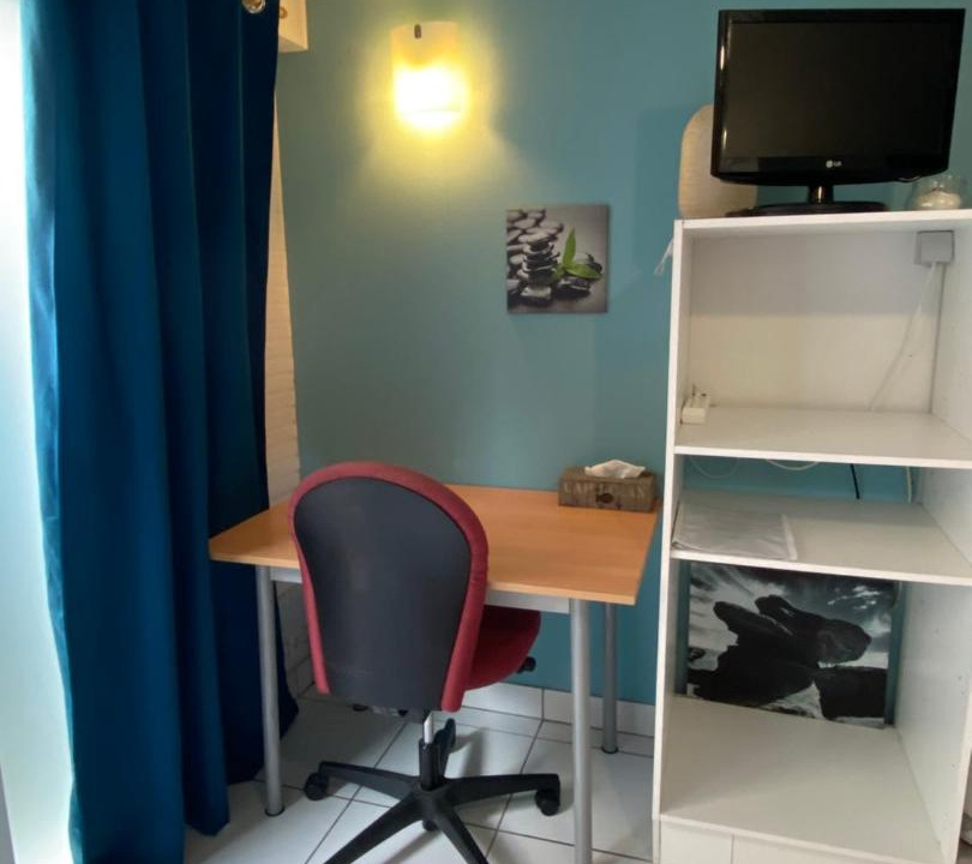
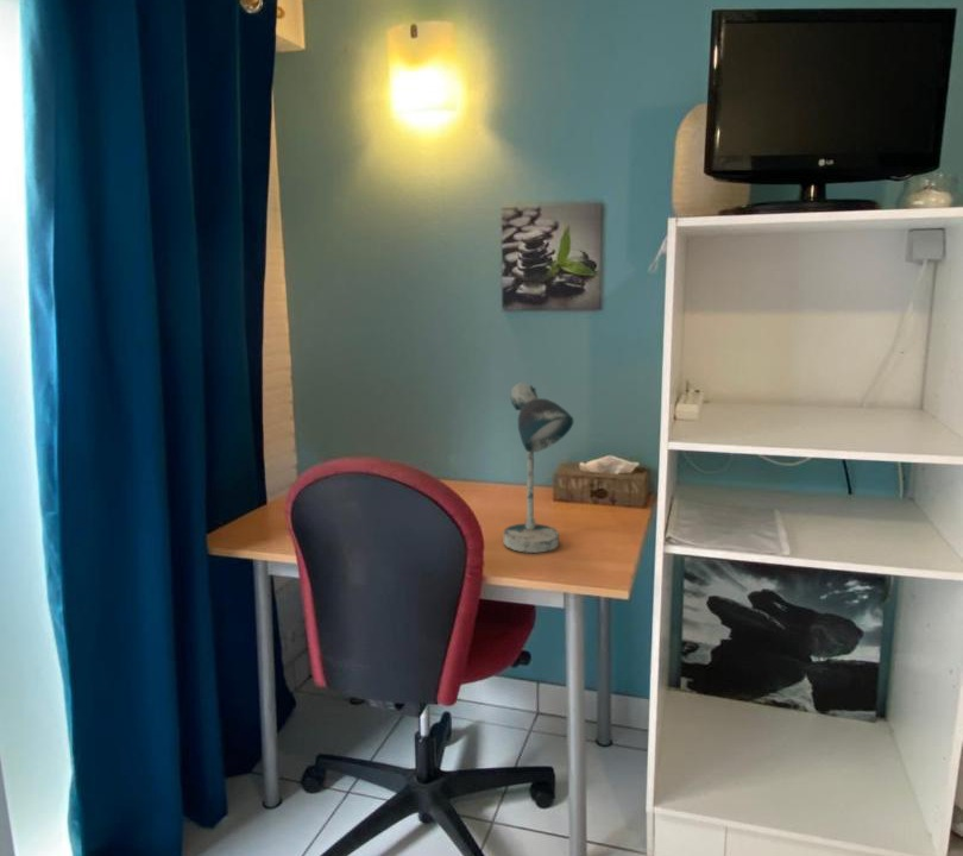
+ desk lamp [502,382,574,554]
